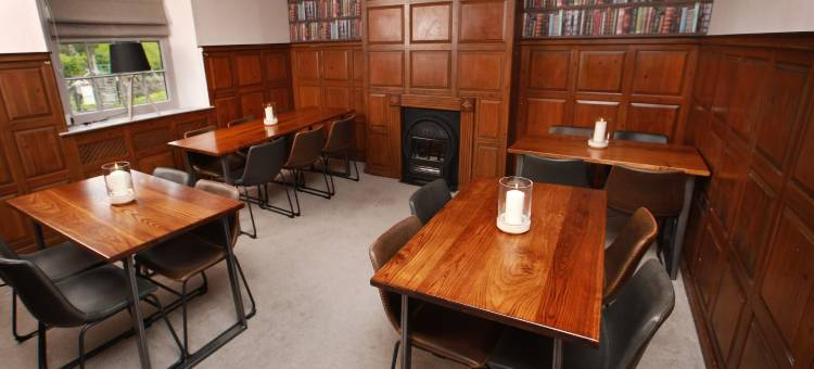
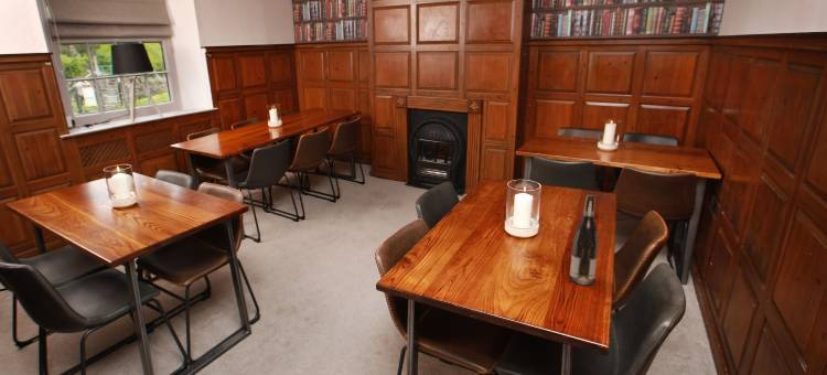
+ wine bottle [568,193,600,286]
